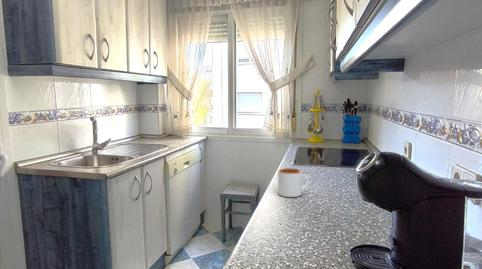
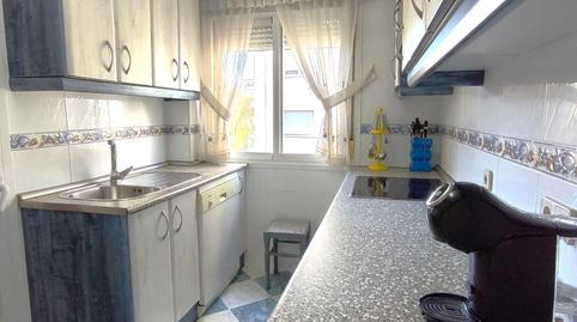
- mug [277,167,310,198]
